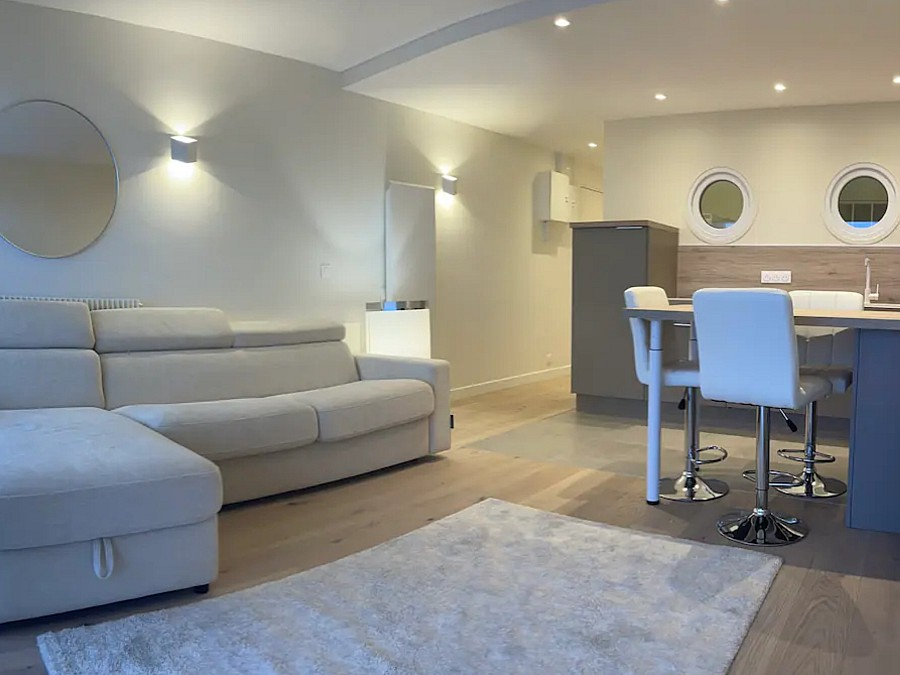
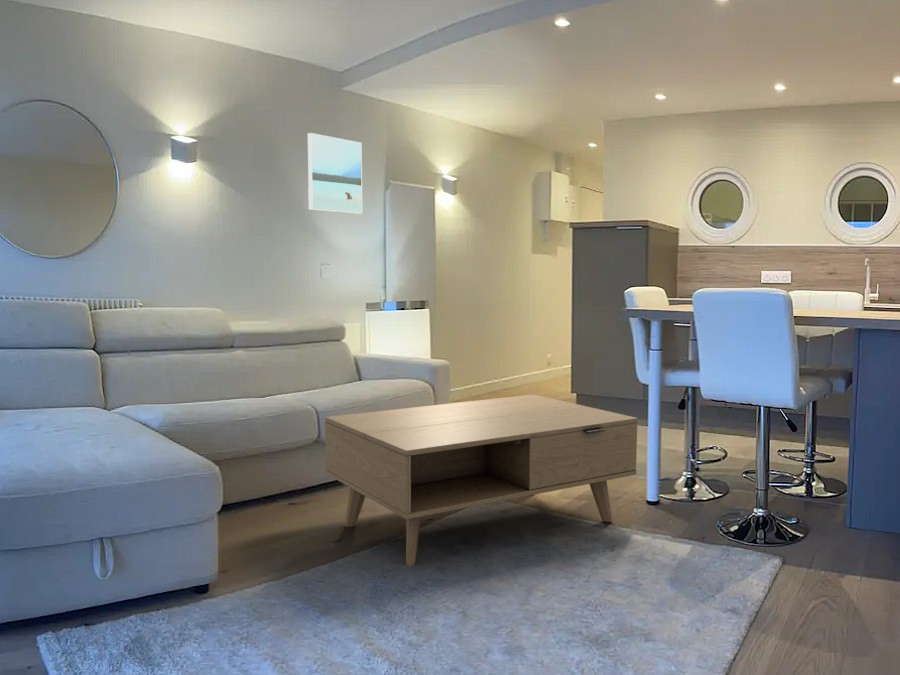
+ coffee table [324,393,639,567]
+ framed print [307,132,363,215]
